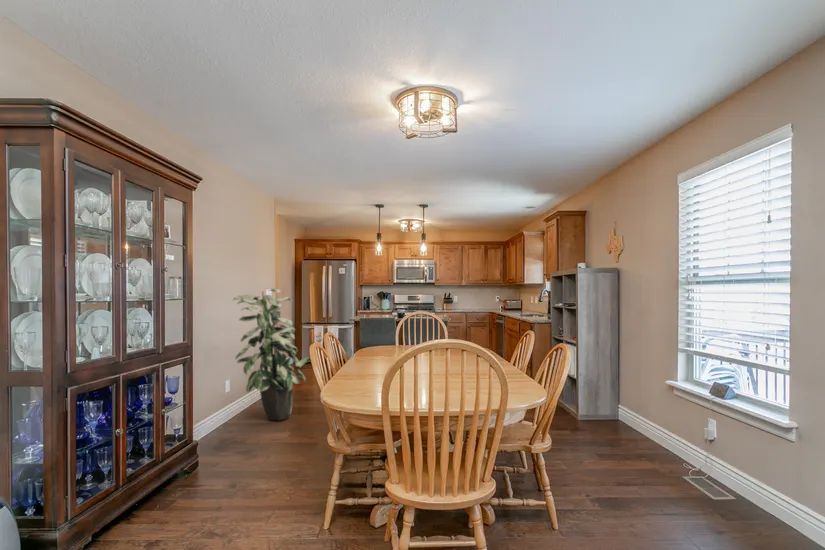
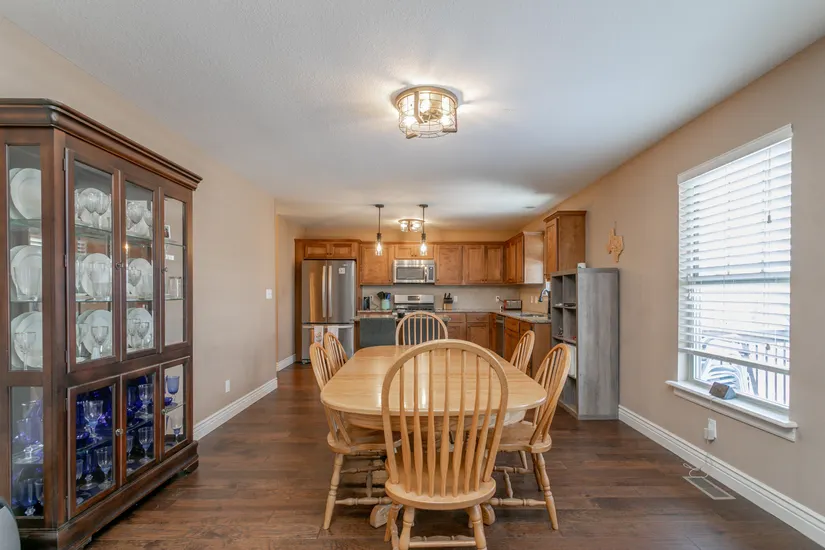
- indoor plant [232,288,311,422]
